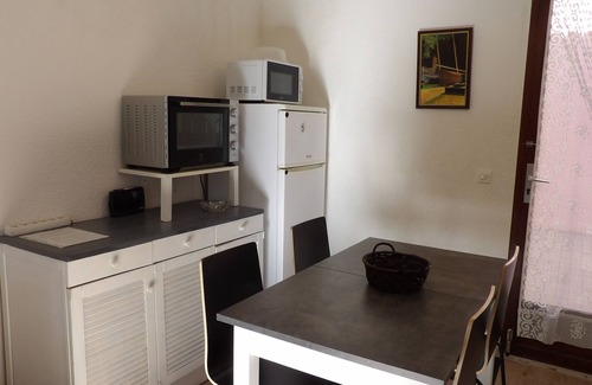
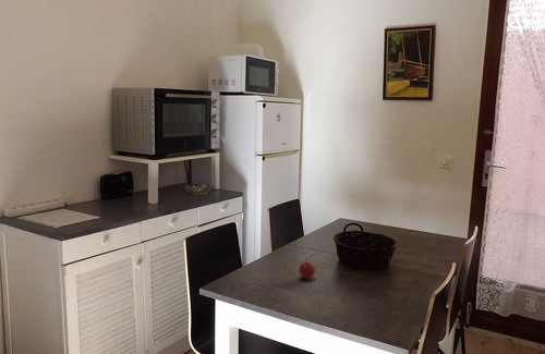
+ apple [298,257,317,280]
